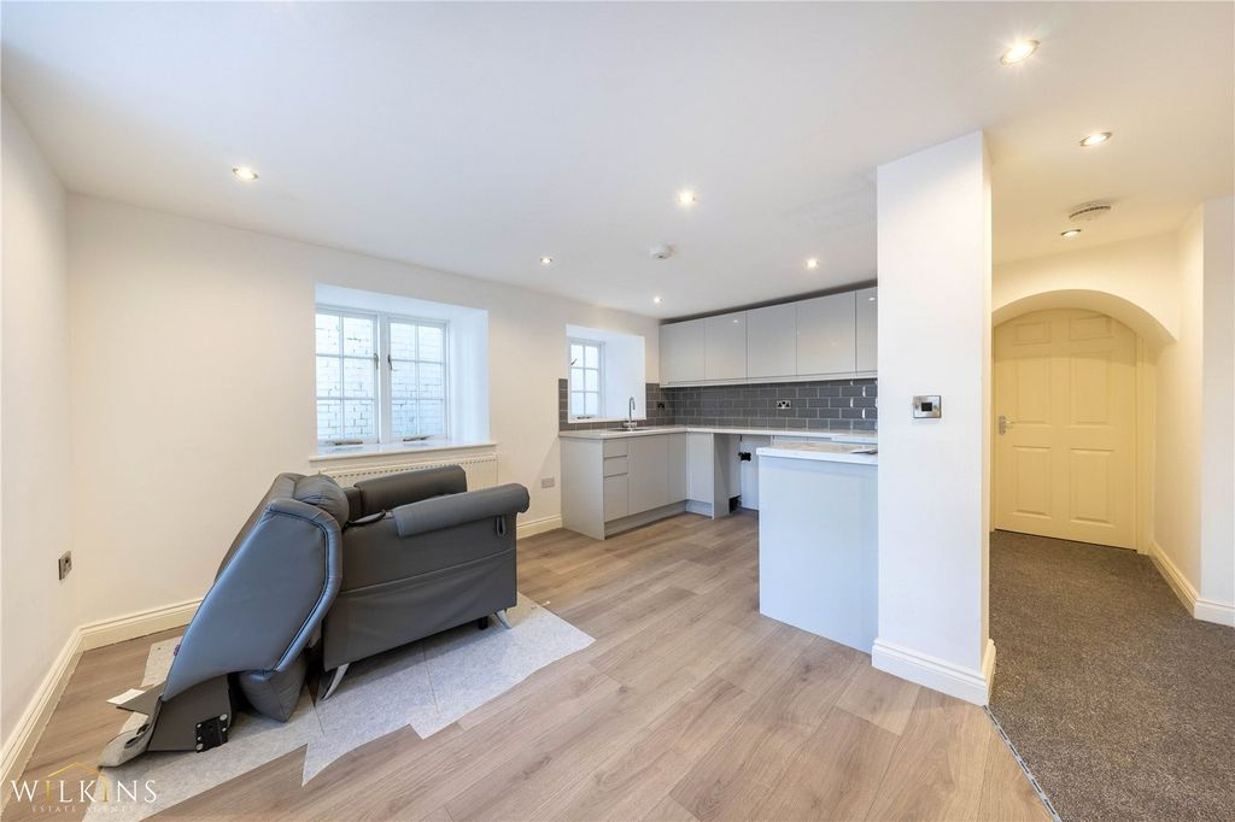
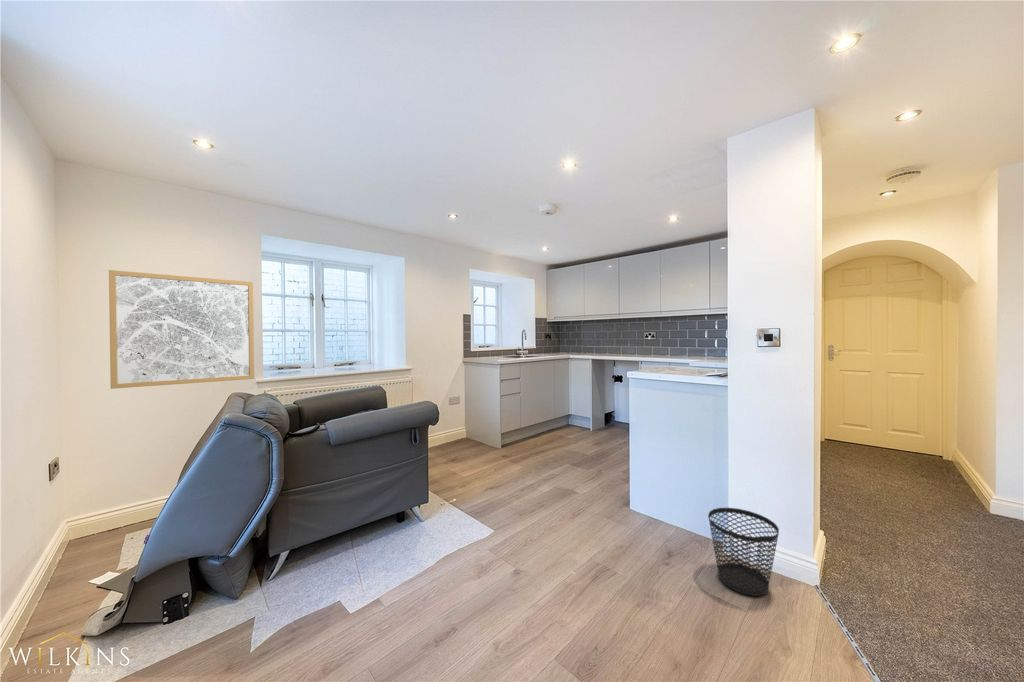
+ wall art [108,269,255,390]
+ wastebasket [707,507,780,597]
